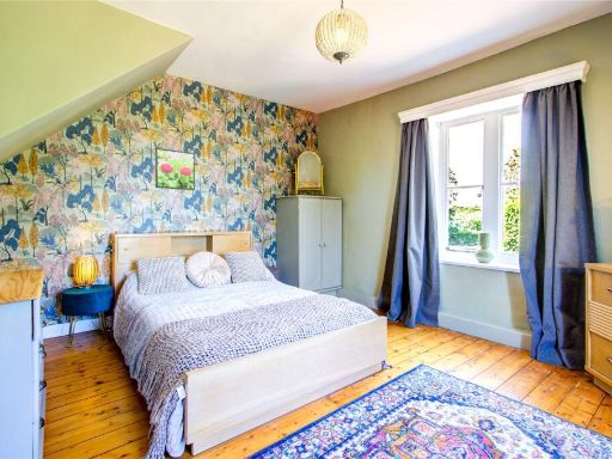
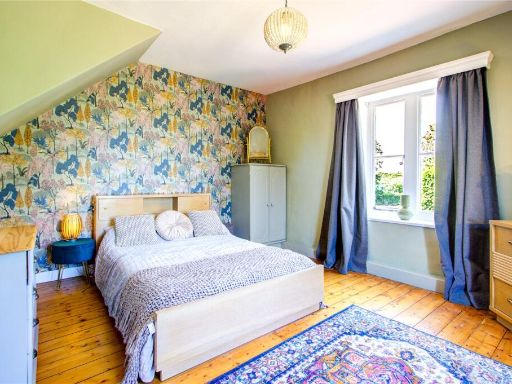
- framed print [154,147,196,191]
